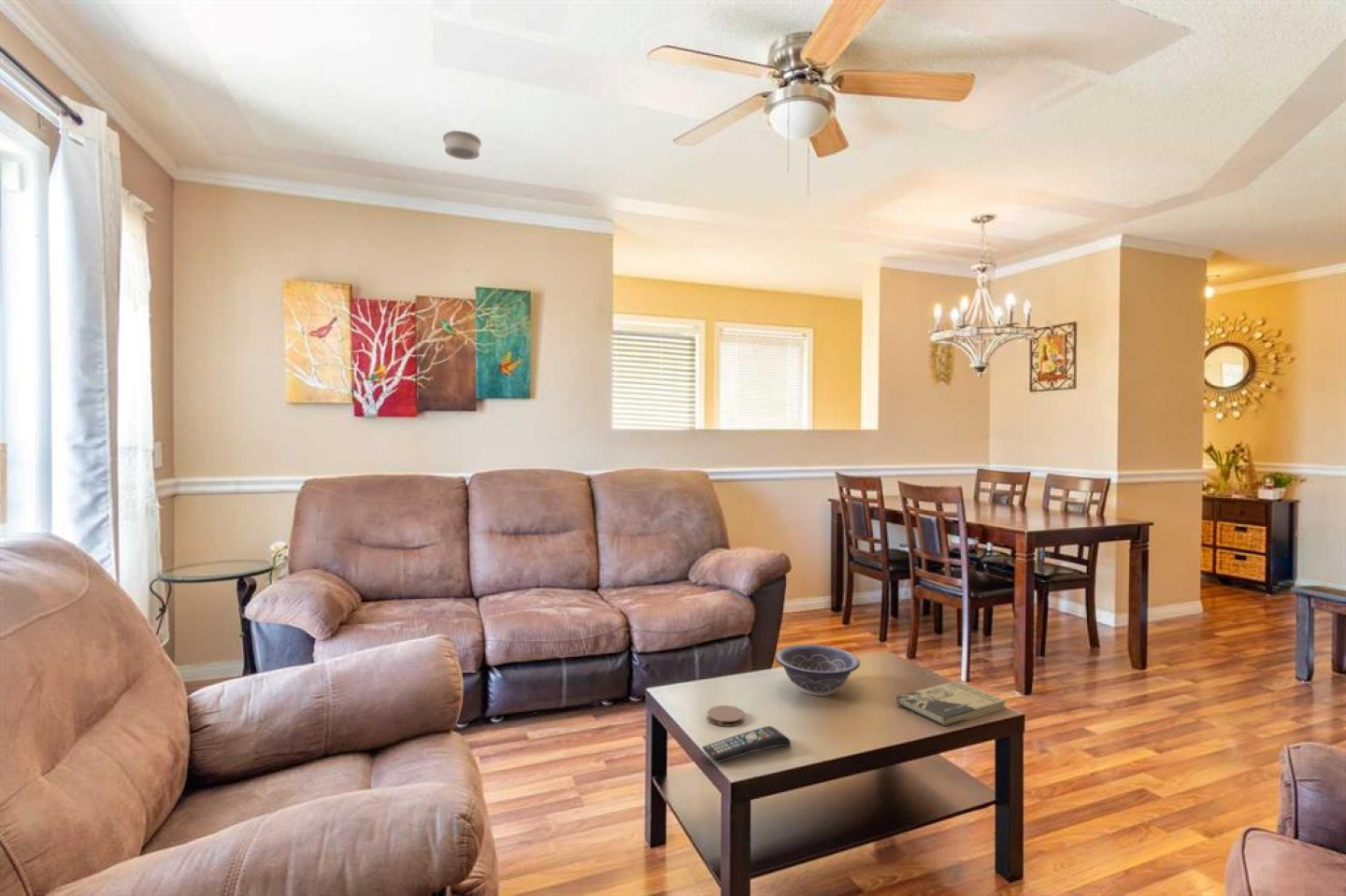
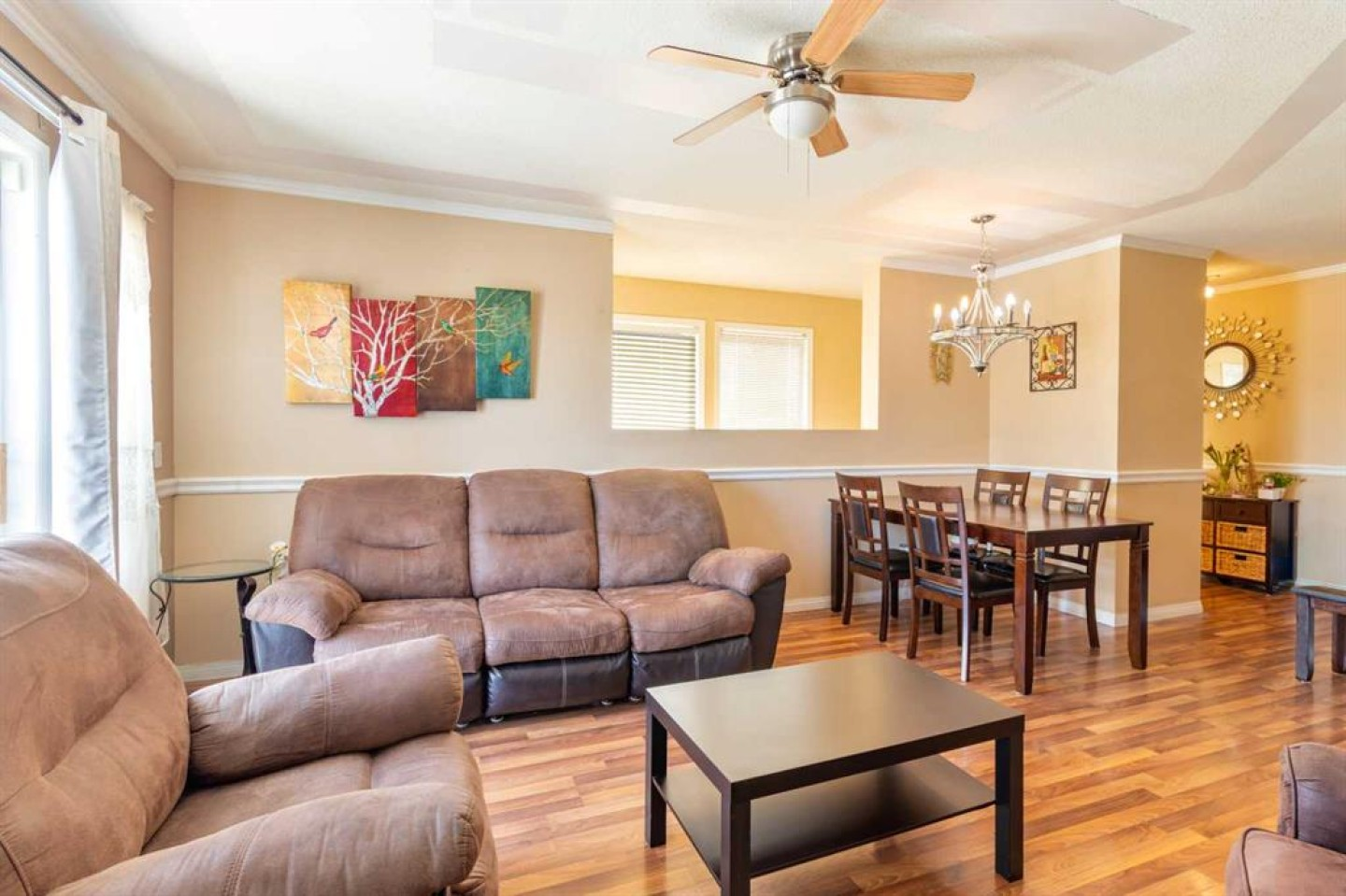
- decorative bowl [774,644,861,697]
- smoke detector [442,130,482,161]
- book [895,680,1008,727]
- coaster [707,704,745,727]
- remote control [701,725,792,764]
